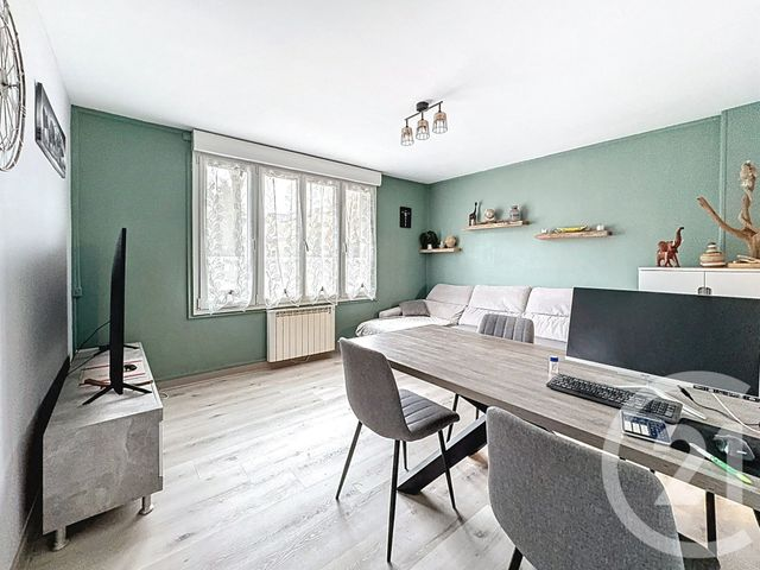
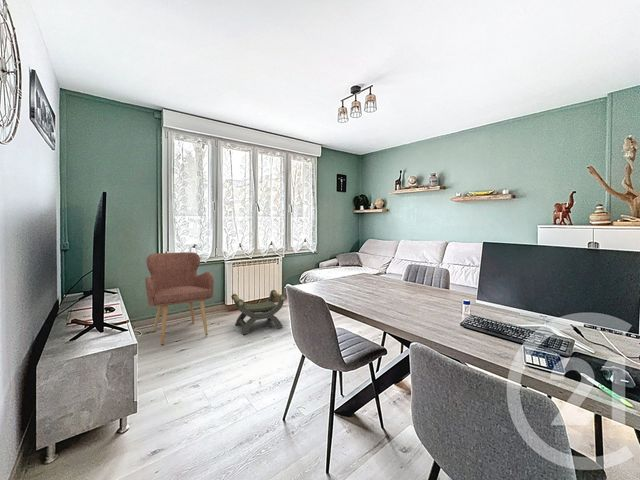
+ stool [230,289,287,335]
+ armchair [144,251,215,346]
